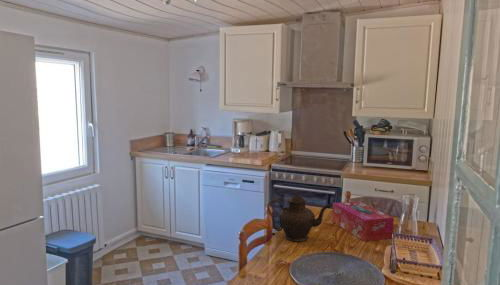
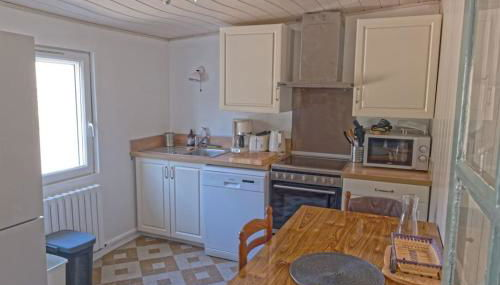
- teapot [266,192,333,243]
- tissue box [331,200,395,242]
